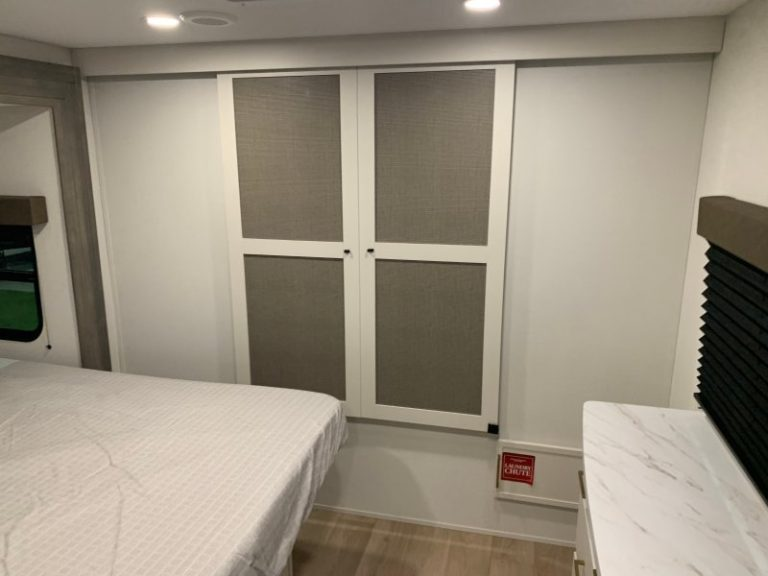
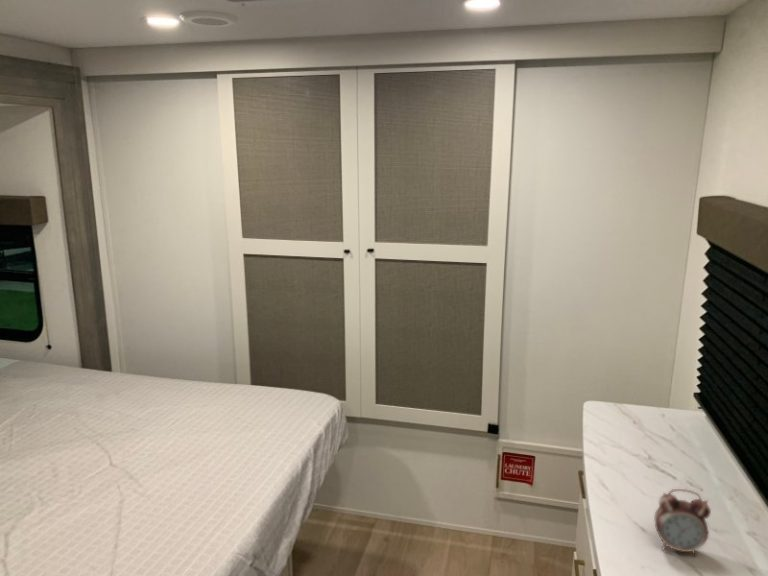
+ alarm clock [653,488,712,557]
